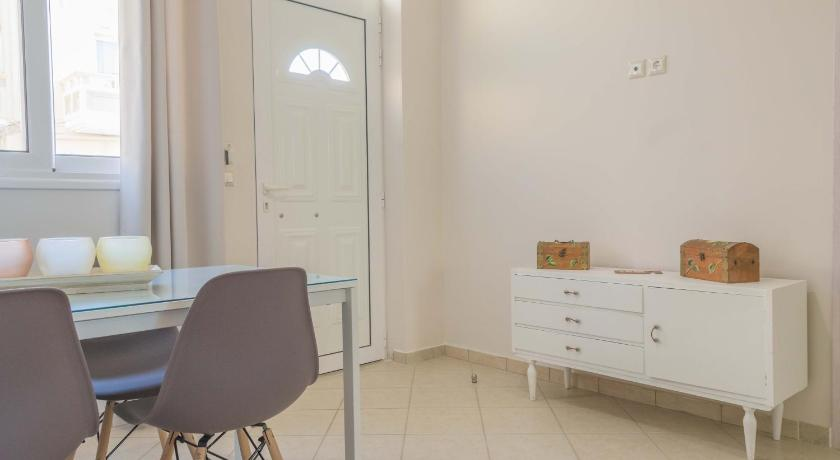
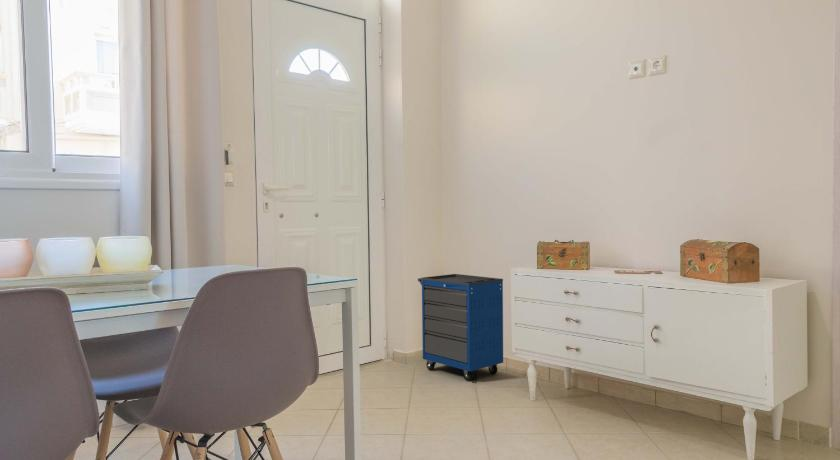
+ cabinet [417,273,504,382]
